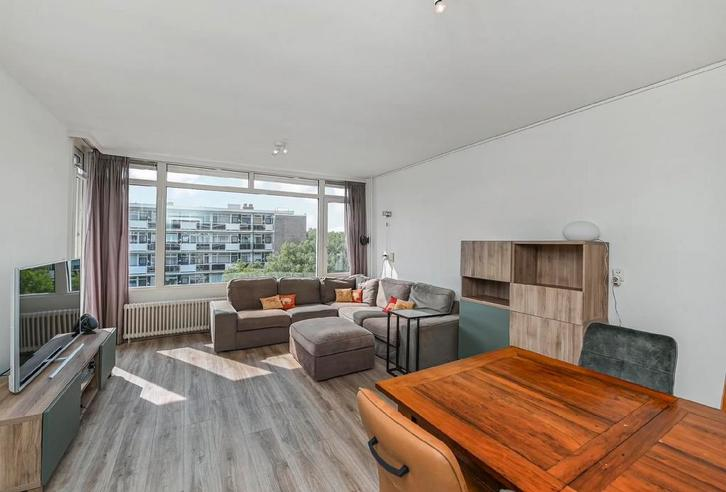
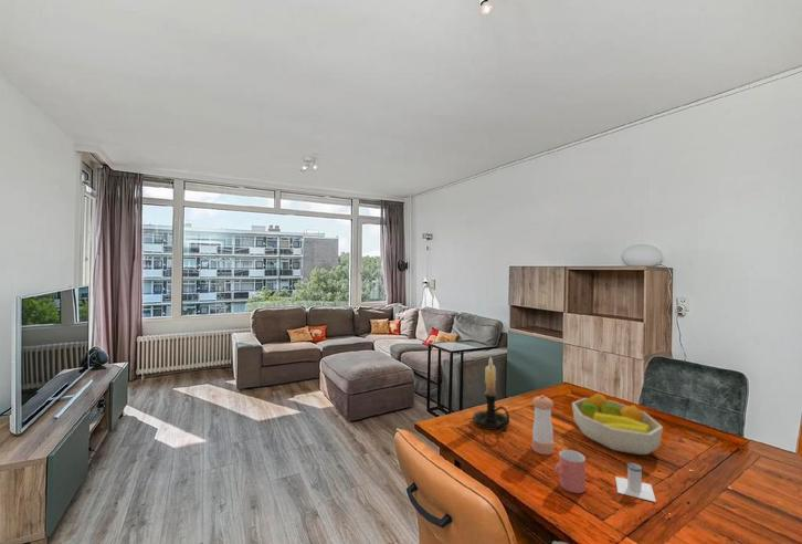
+ pepper shaker [531,394,556,456]
+ candle holder [472,356,510,433]
+ fruit bowl [571,391,664,456]
+ salt shaker [614,462,657,503]
+ cup [553,449,587,494]
